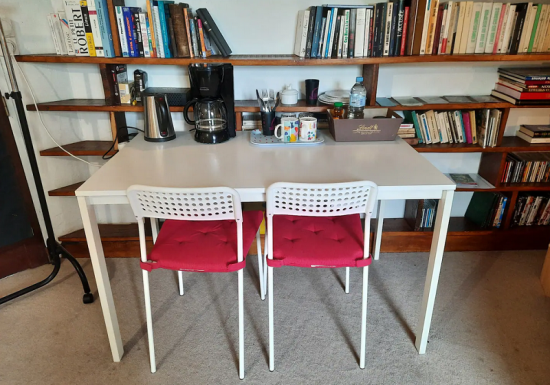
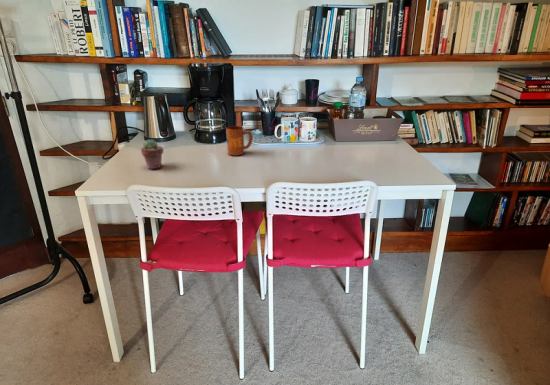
+ mug [225,125,254,157]
+ potted succulent [140,138,165,170]
